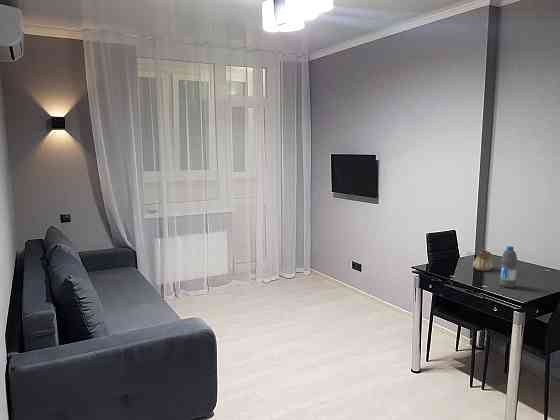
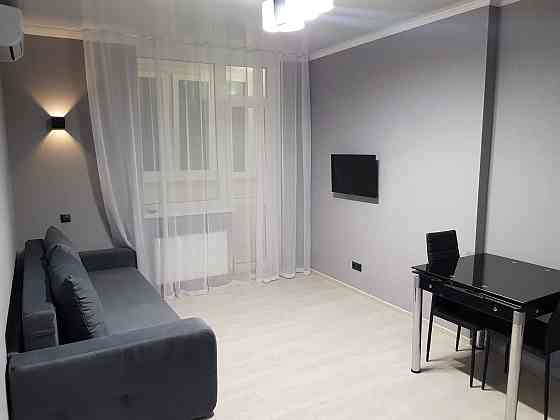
- teapot [472,247,493,272]
- water bottle [499,245,518,289]
